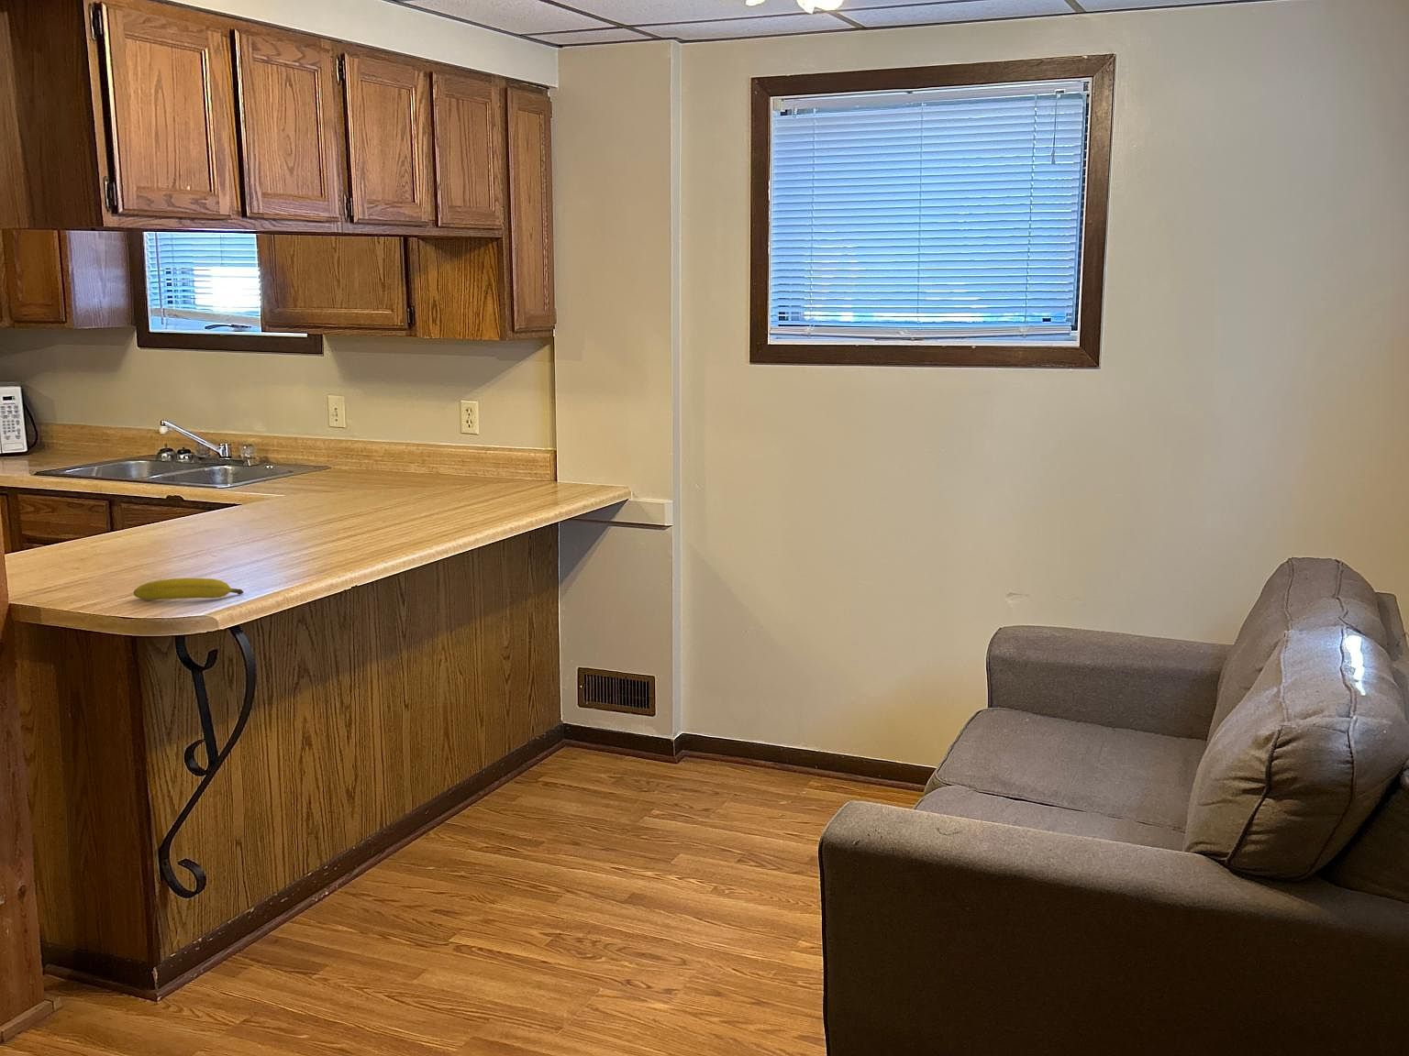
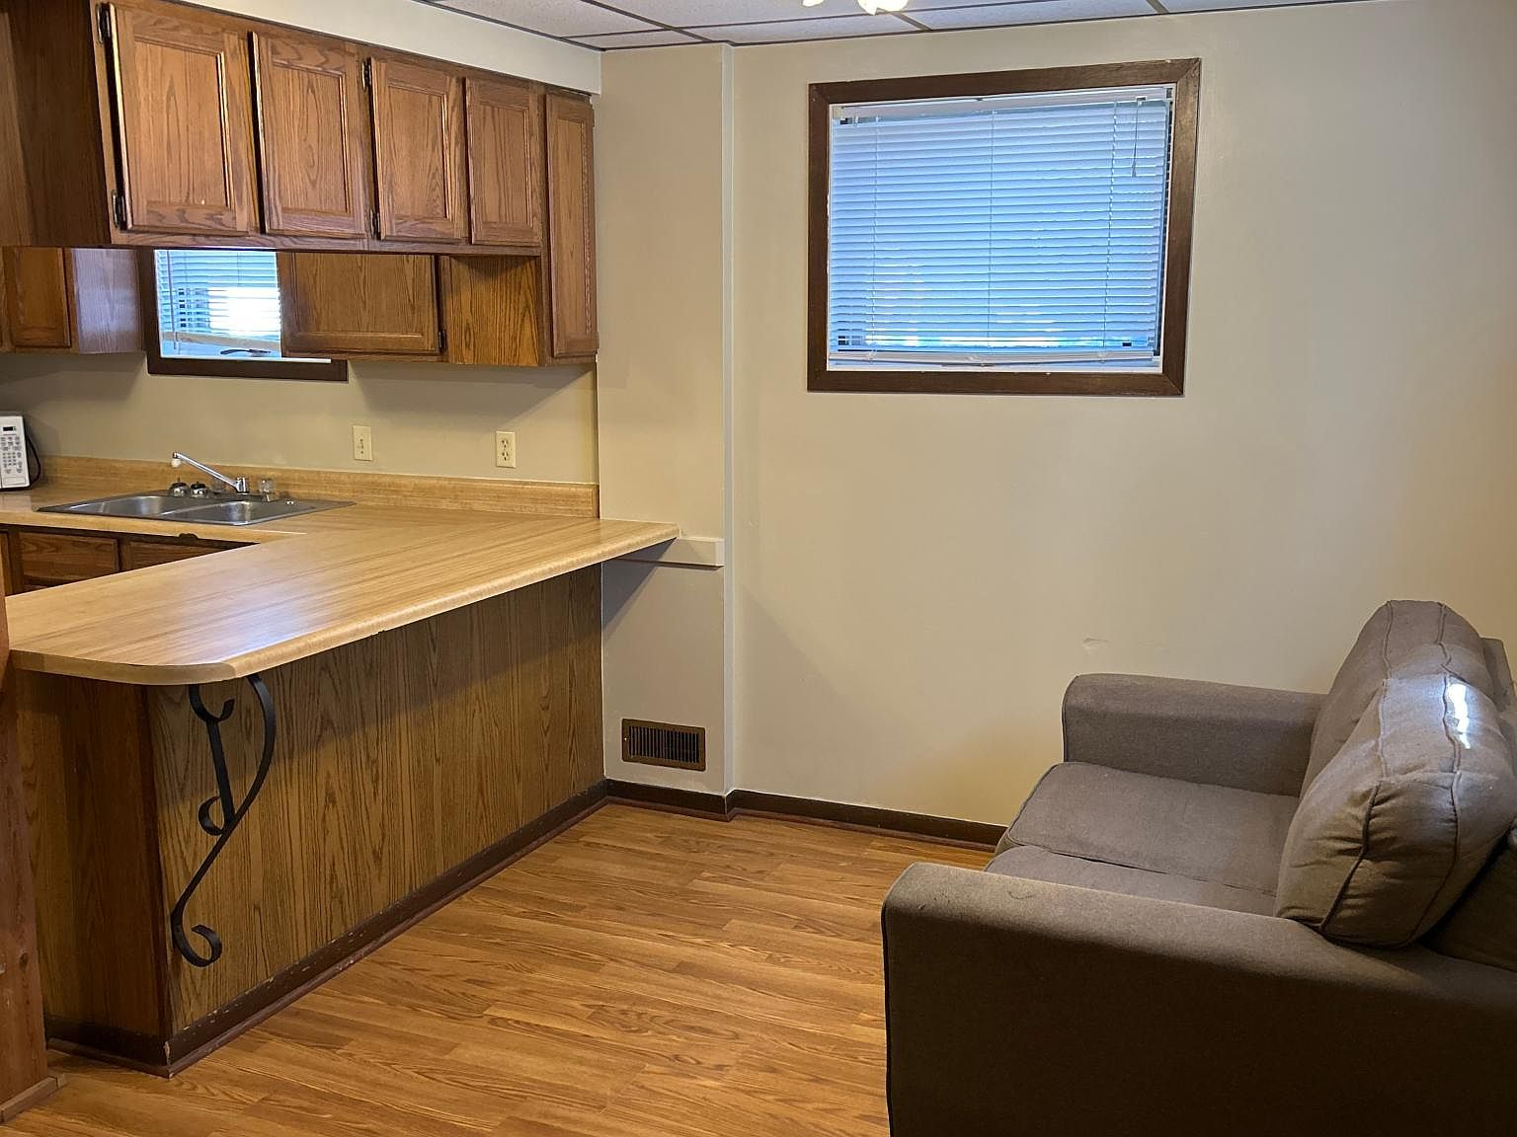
- fruit [133,578,244,600]
